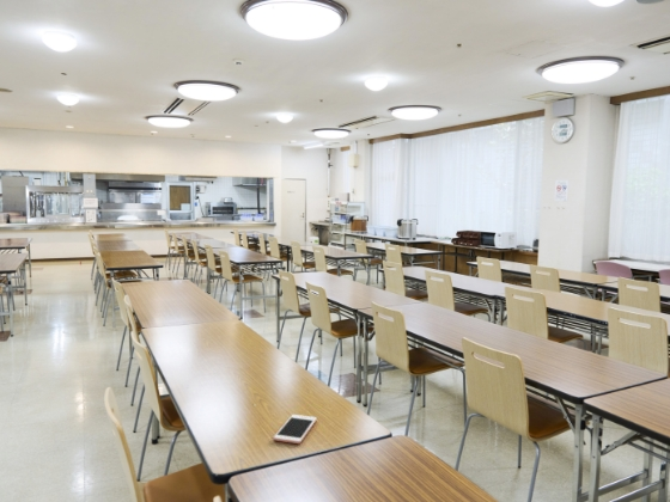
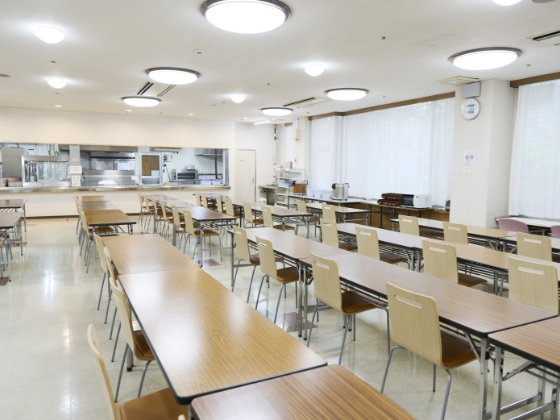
- cell phone [273,414,318,445]
